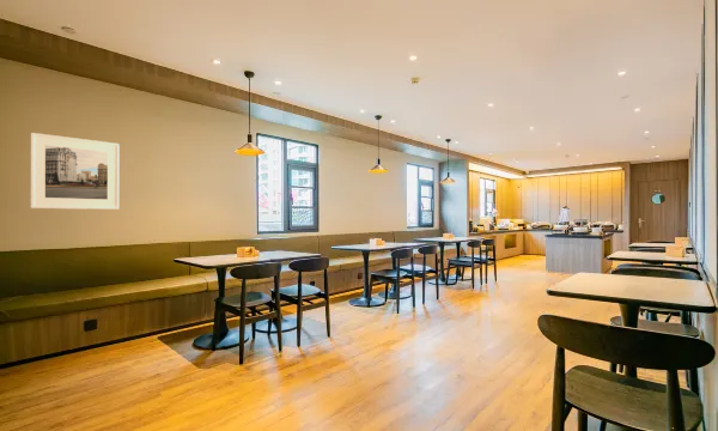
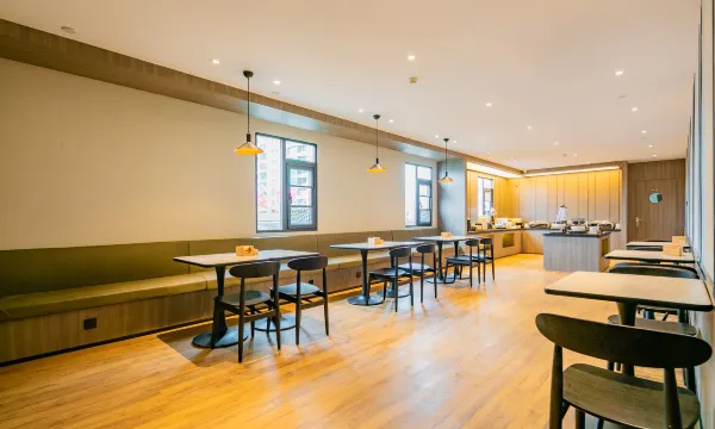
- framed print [29,132,121,211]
